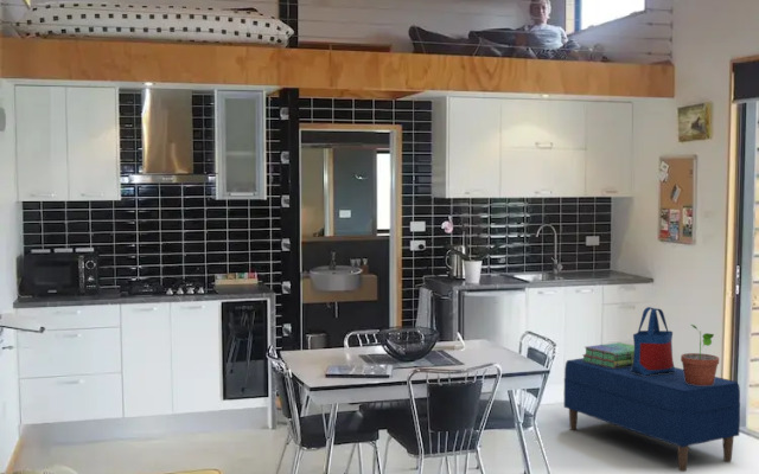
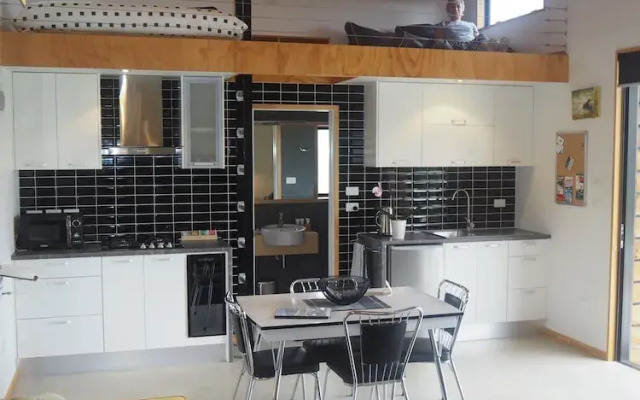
- bench [563,357,741,473]
- stack of books [581,341,634,369]
- tote bag [631,306,676,376]
- potted plant [680,324,720,385]
